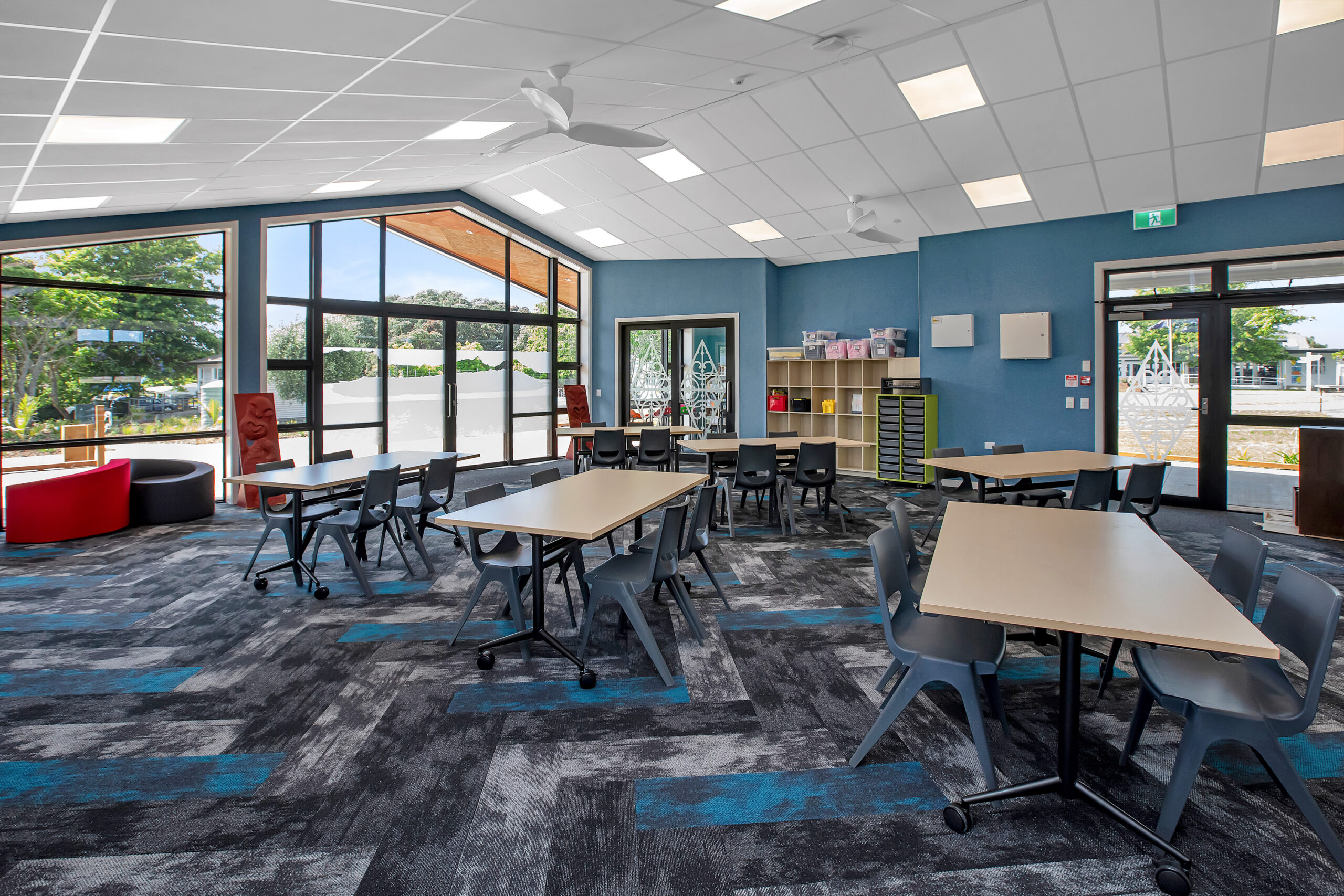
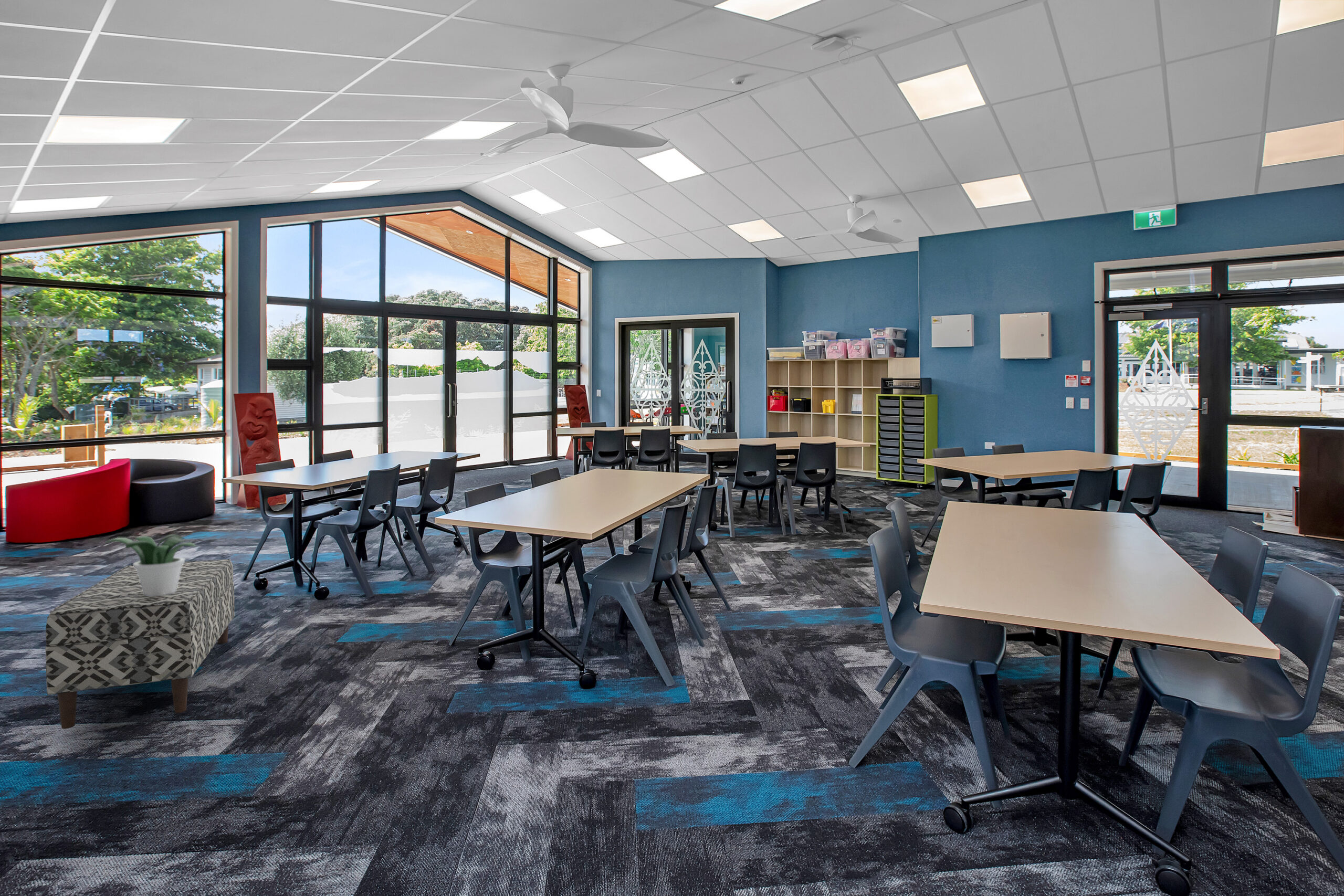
+ bench [45,558,235,729]
+ potted plant [103,534,197,596]
